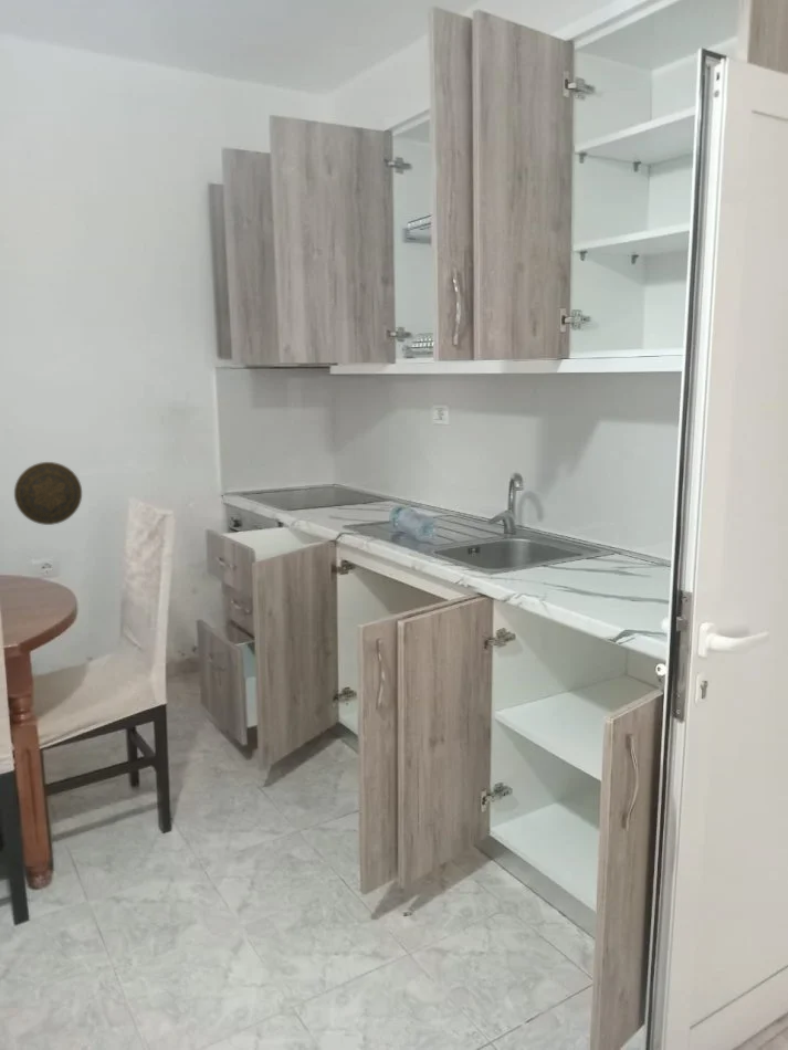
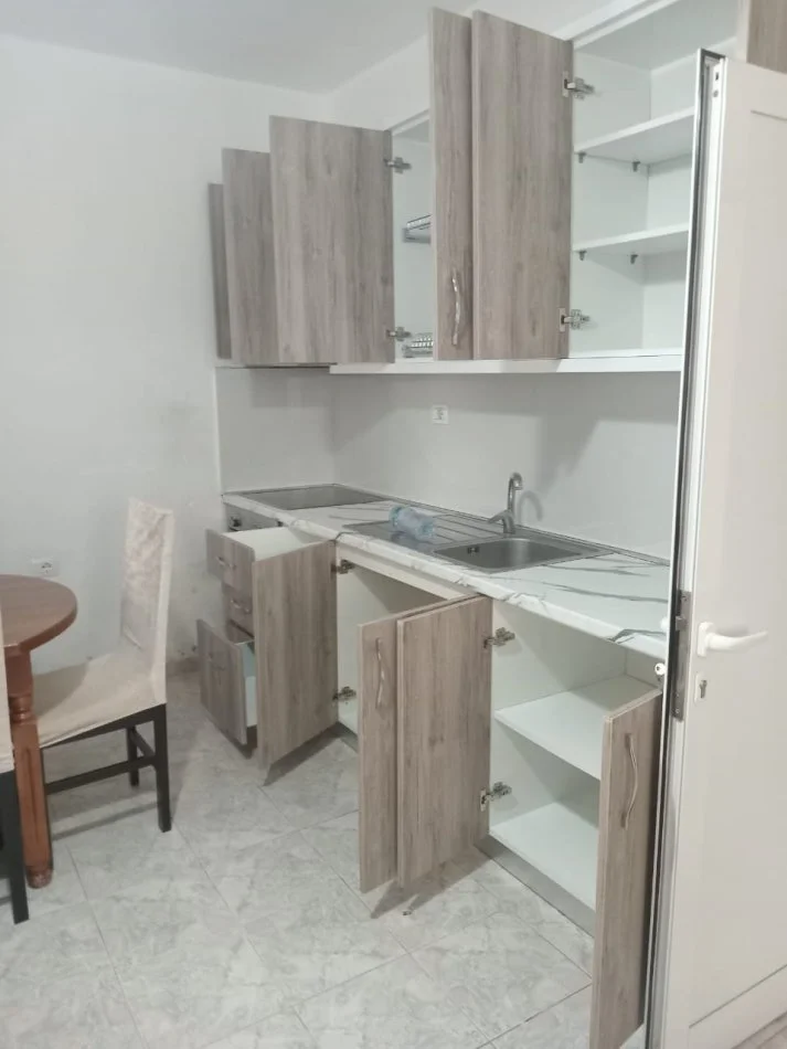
- decorative plate [13,461,83,526]
